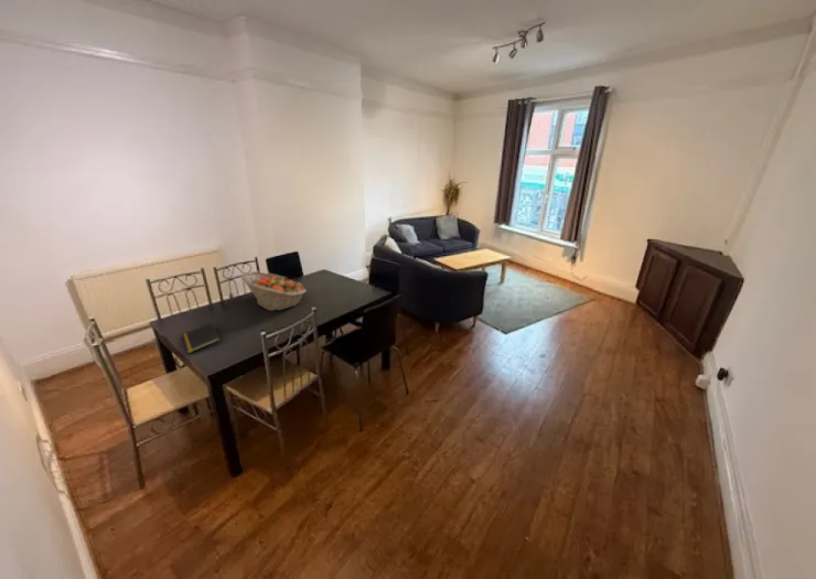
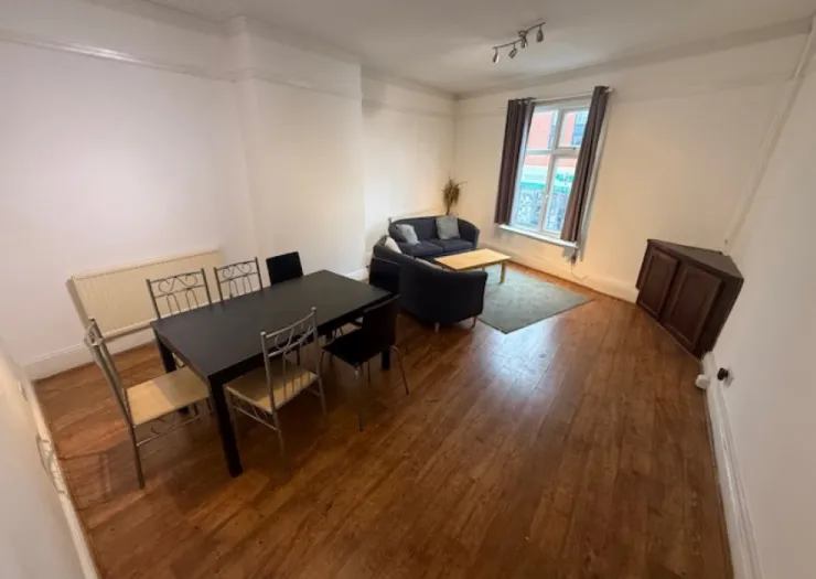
- notepad [180,322,222,354]
- fruit basket [240,270,308,312]
